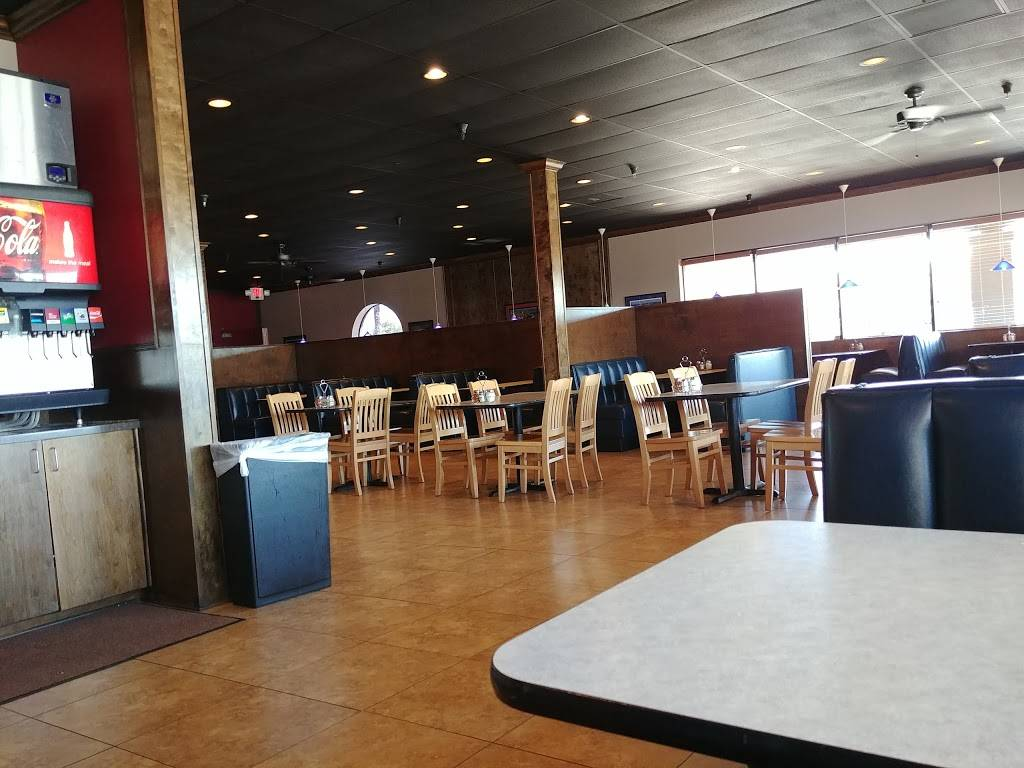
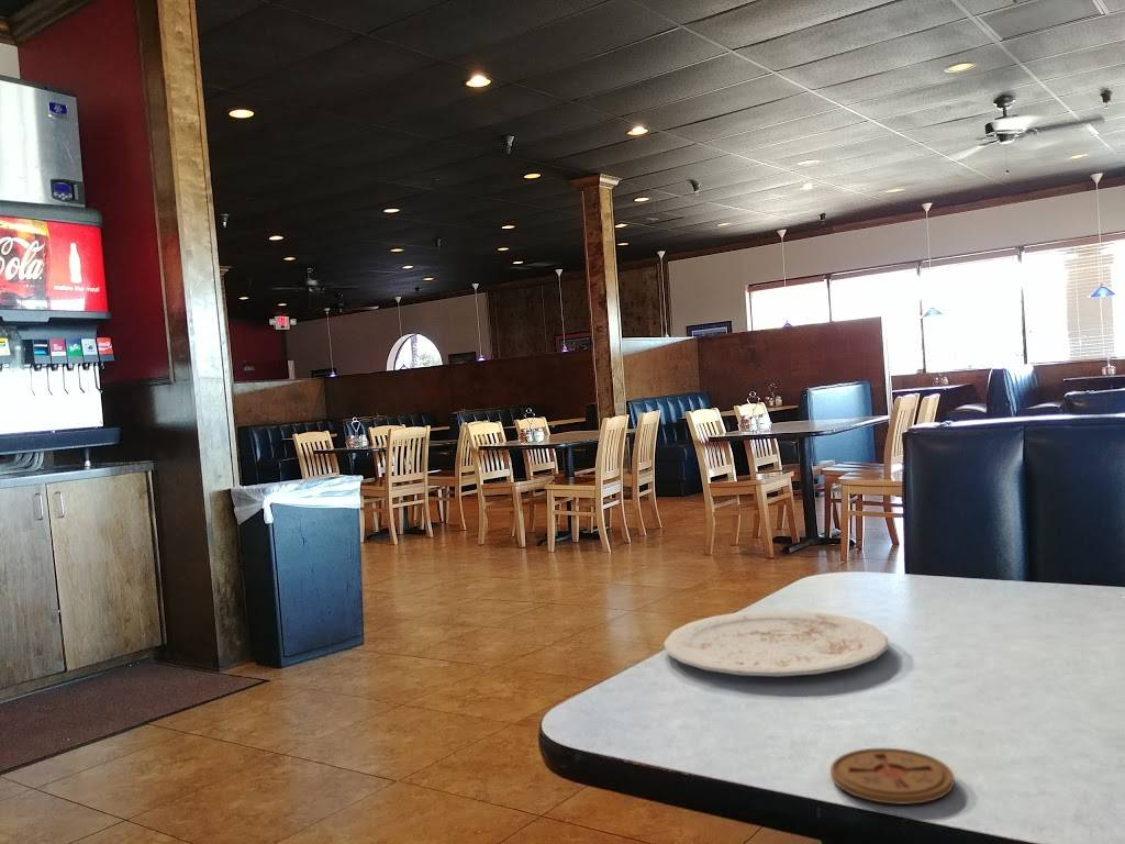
+ plate [662,609,889,677]
+ coaster [829,747,956,806]
